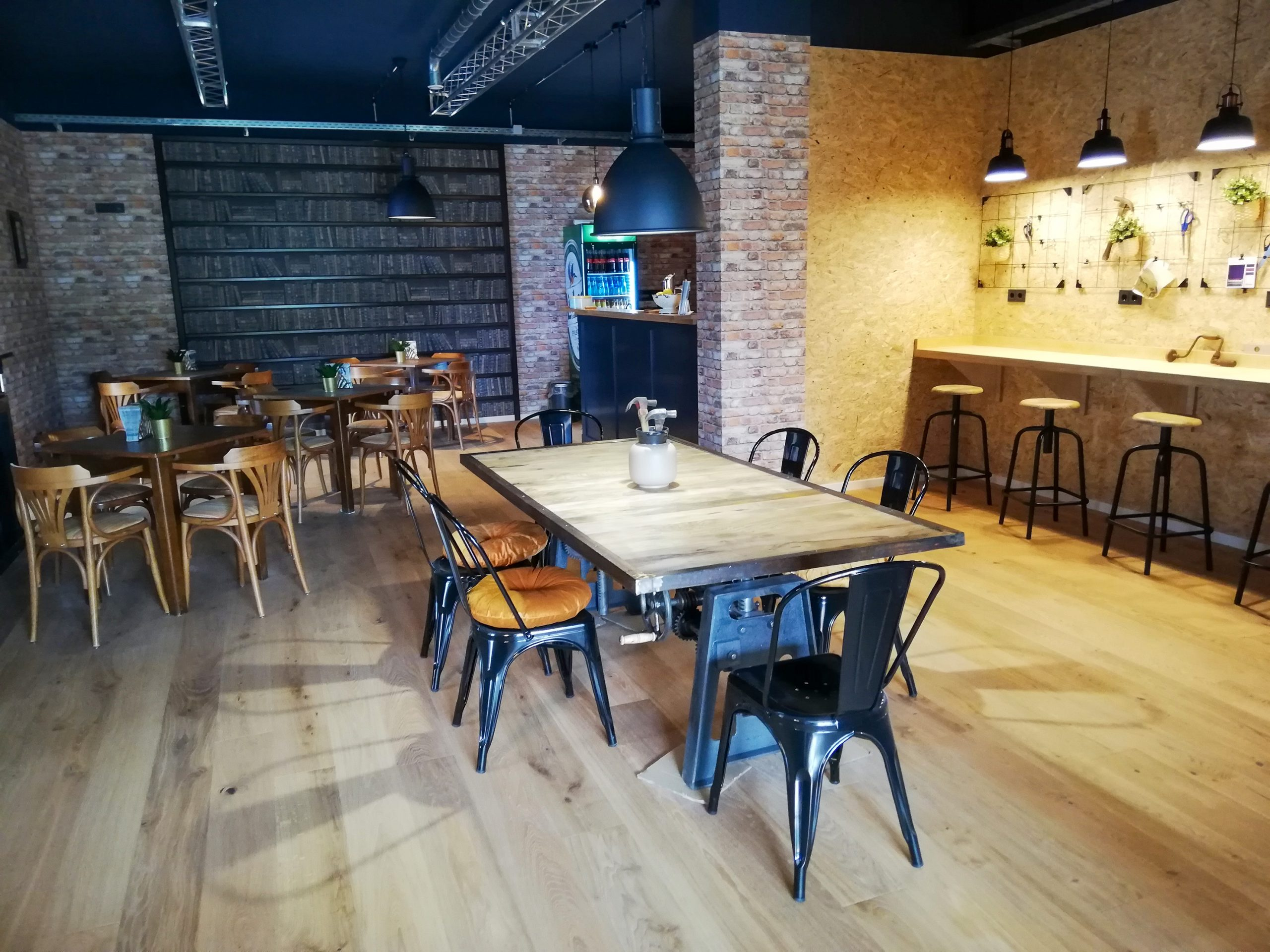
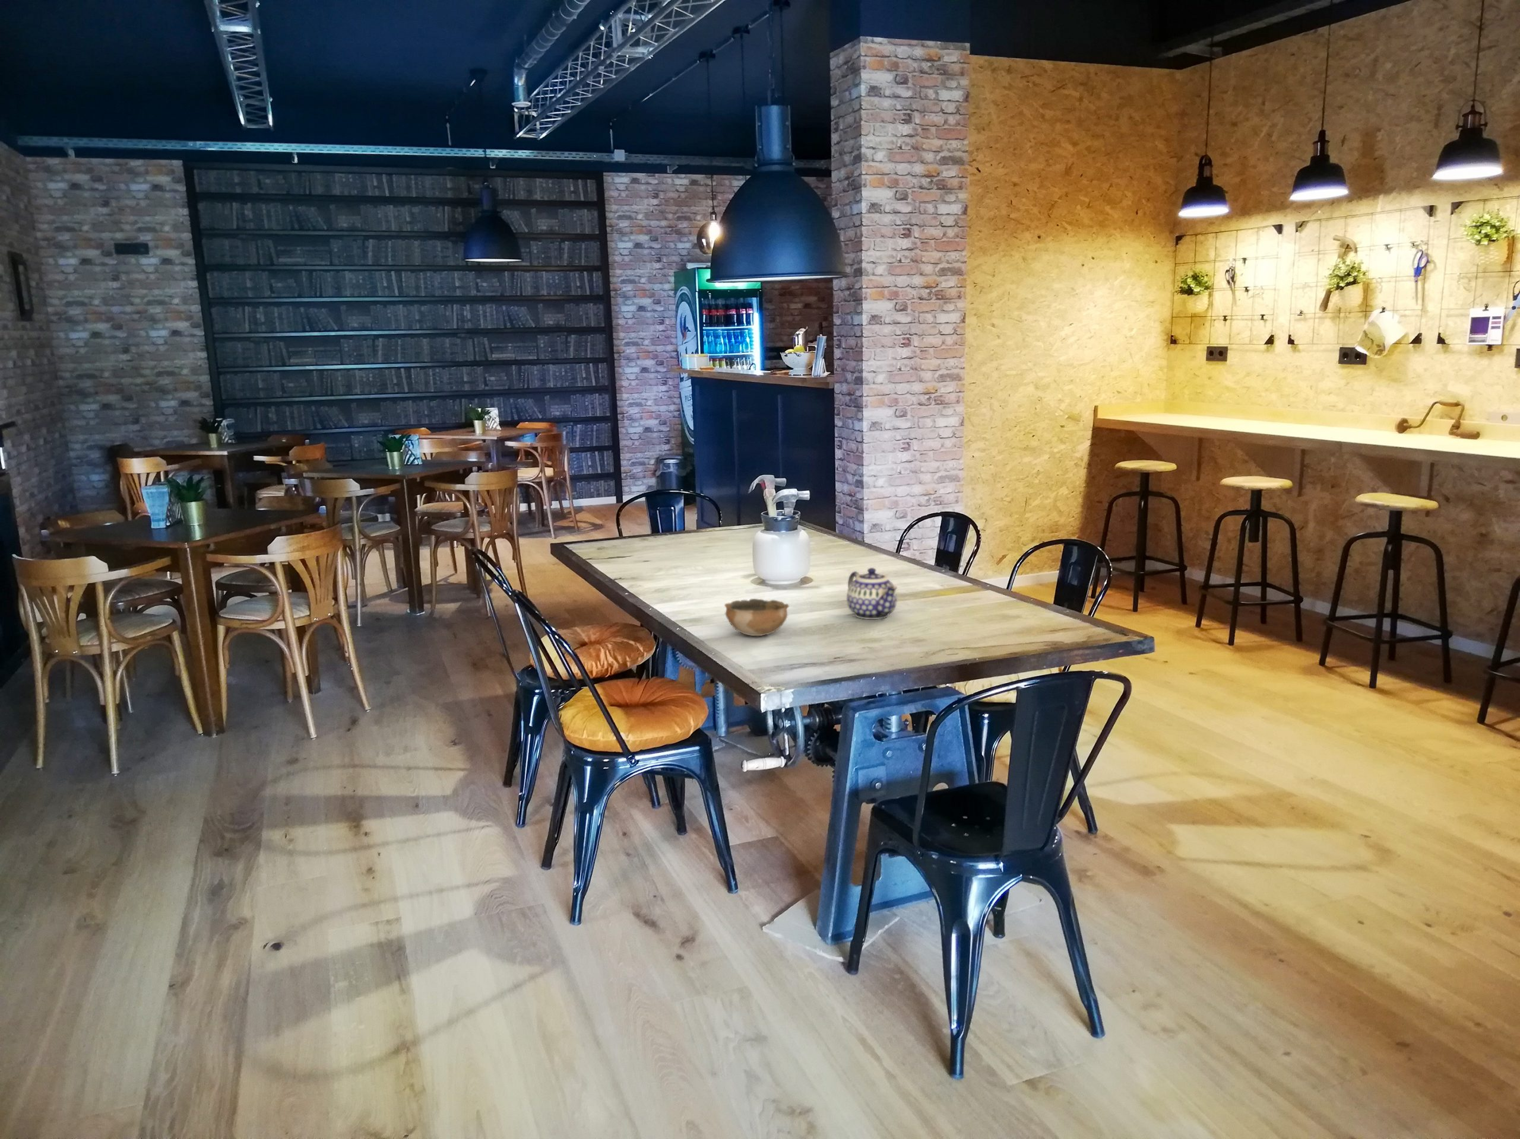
+ teapot [846,567,898,620]
+ bowl [724,598,790,636]
